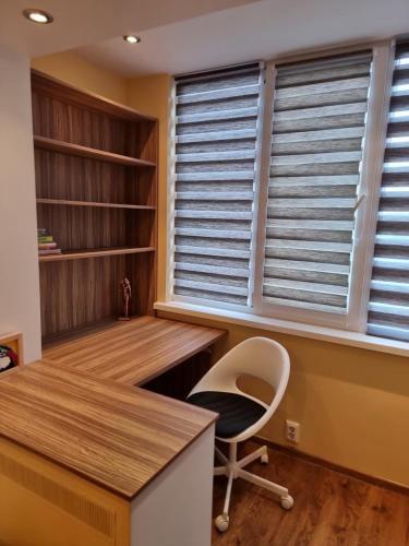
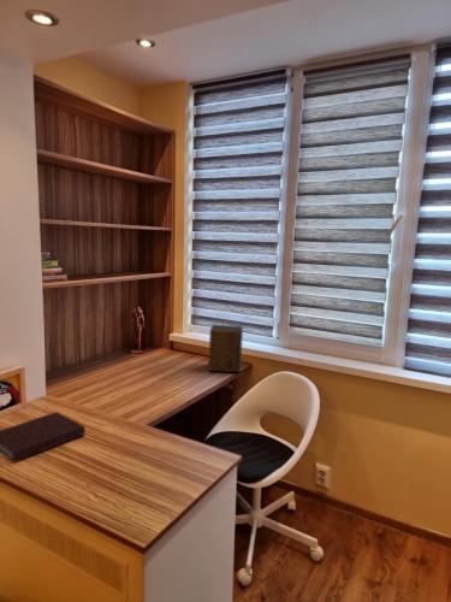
+ notebook [0,411,87,464]
+ speaker [207,324,244,373]
